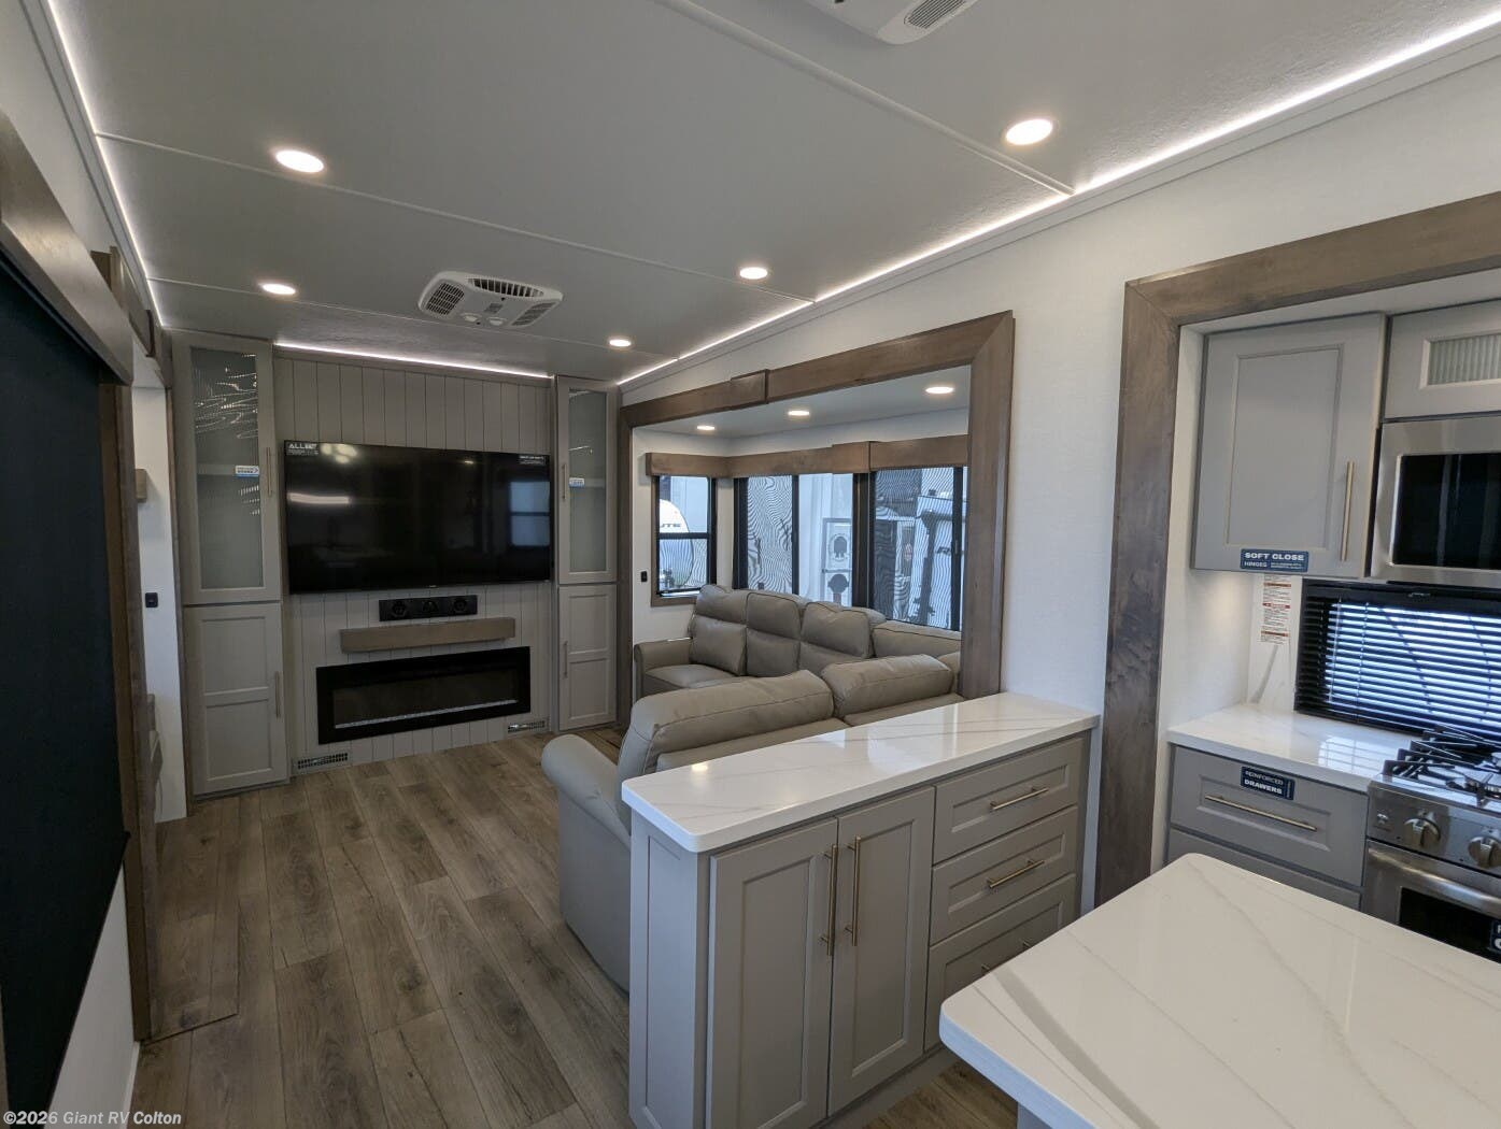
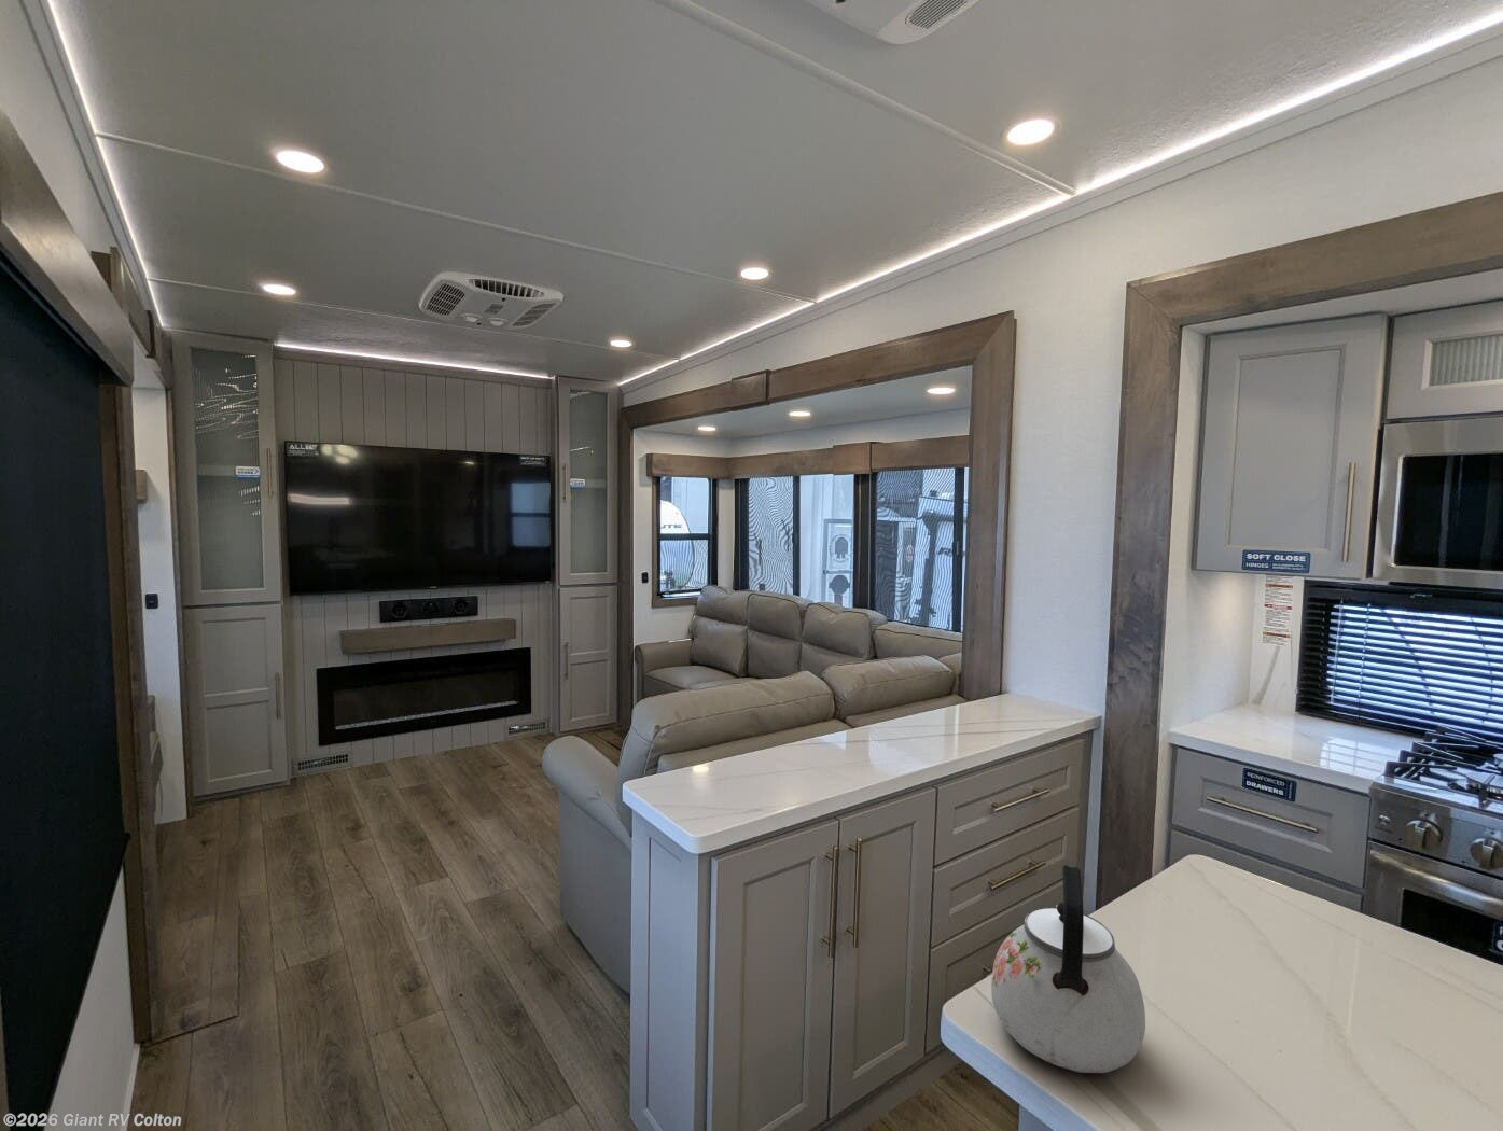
+ kettle [990,864,1147,1074]
